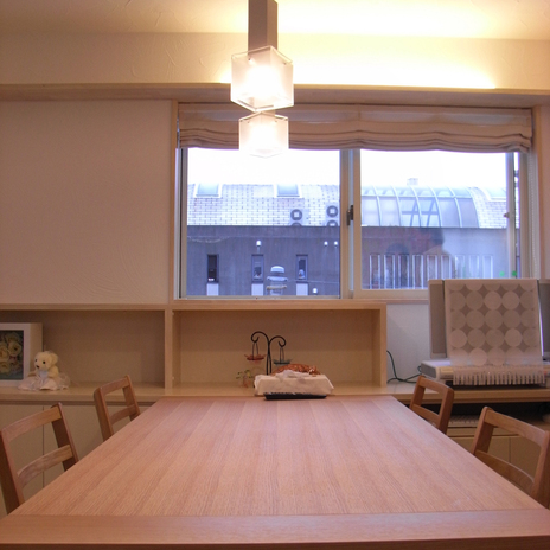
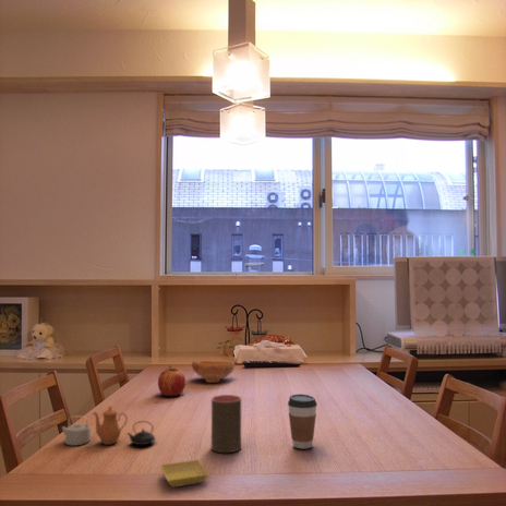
+ bowl [191,360,236,384]
+ teapot [60,405,157,446]
+ cup [210,394,242,454]
+ saucer [159,459,209,489]
+ coffee cup [287,393,318,449]
+ apple [157,365,186,397]
